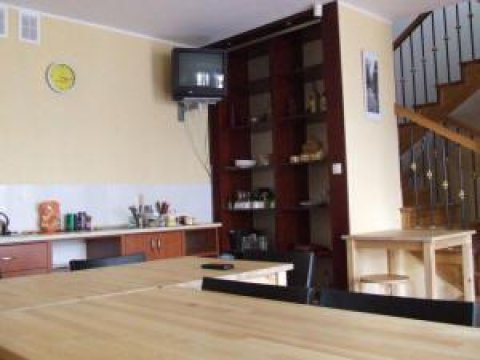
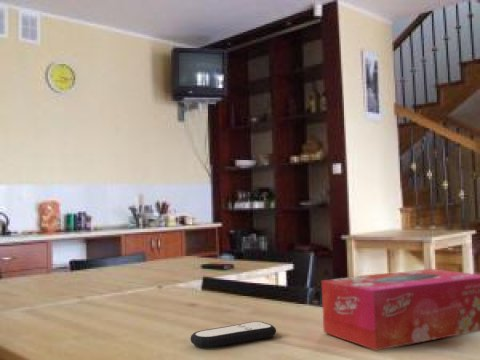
+ remote control [189,321,277,349]
+ tissue box [321,268,480,351]
